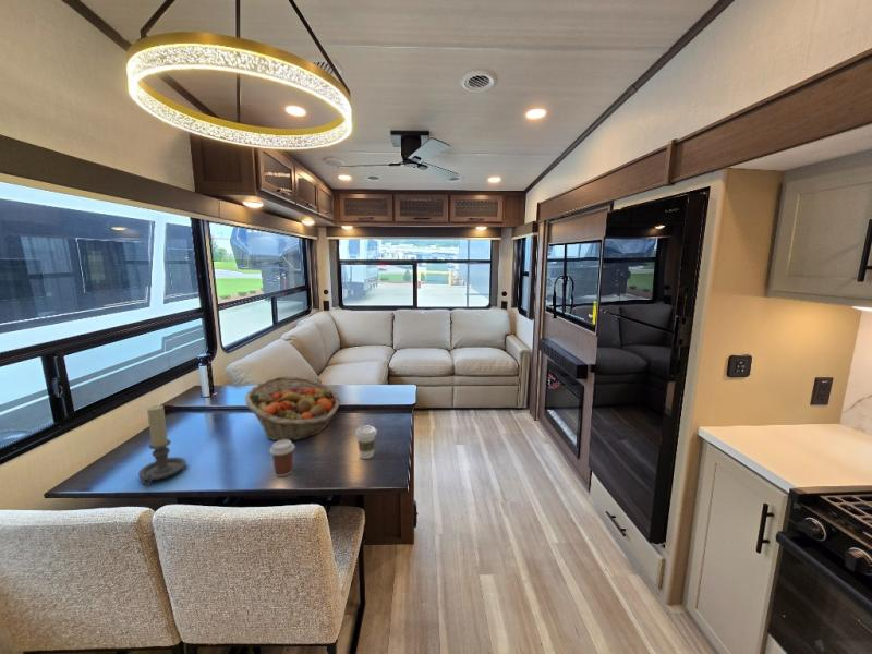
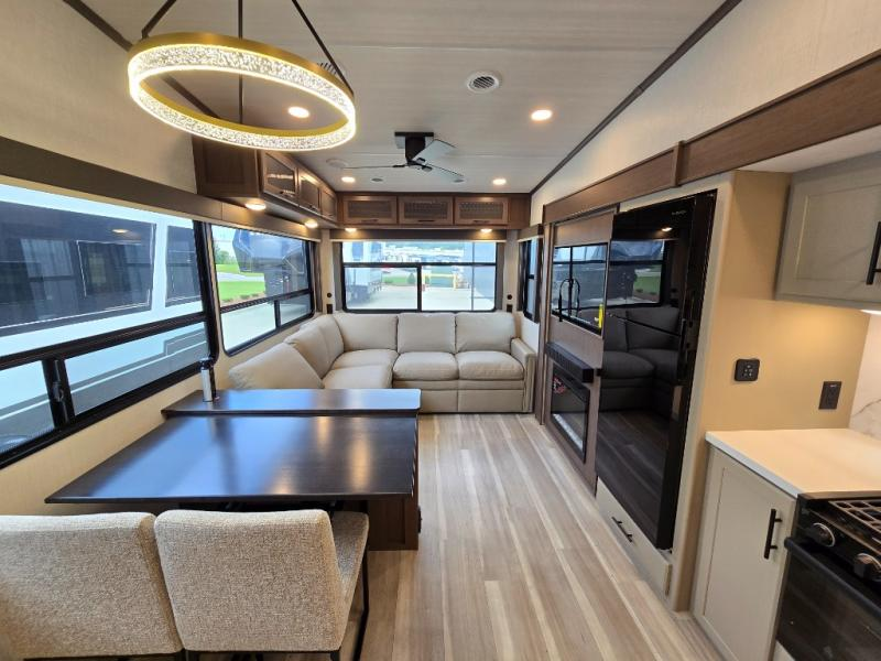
- coffee cup [354,425,378,460]
- candle holder [137,404,187,487]
- fruit basket [244,376,341,441]
- coffee cup [268,439,296,477]
